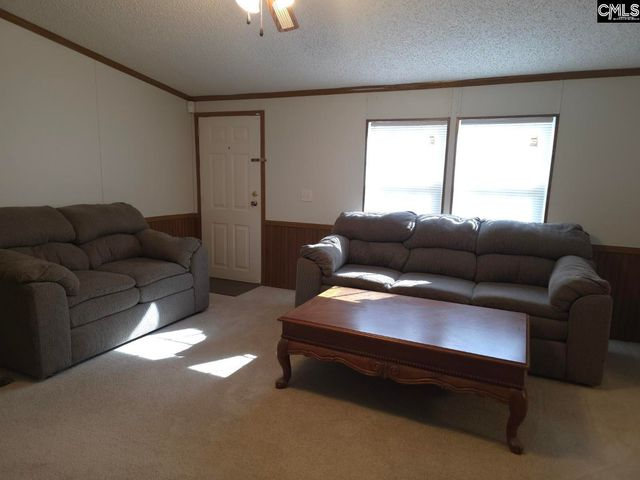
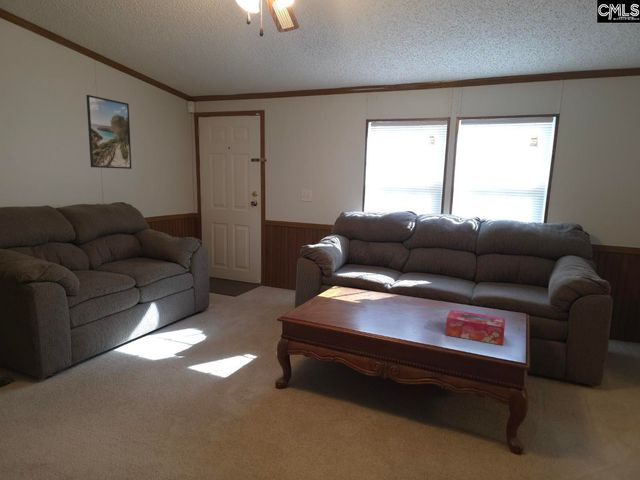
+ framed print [85,94,133,170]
+ tissue box [444,309,506,346]
